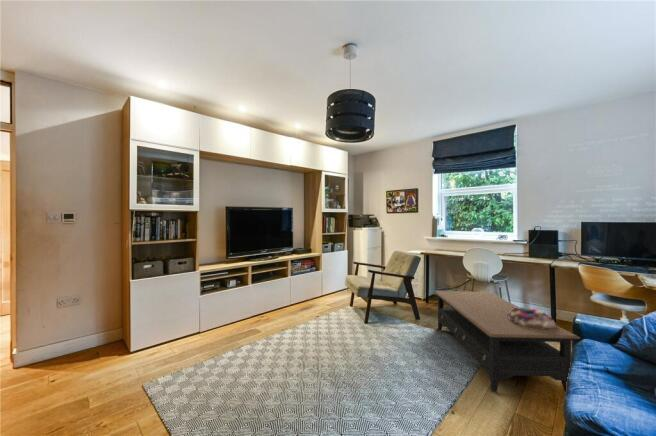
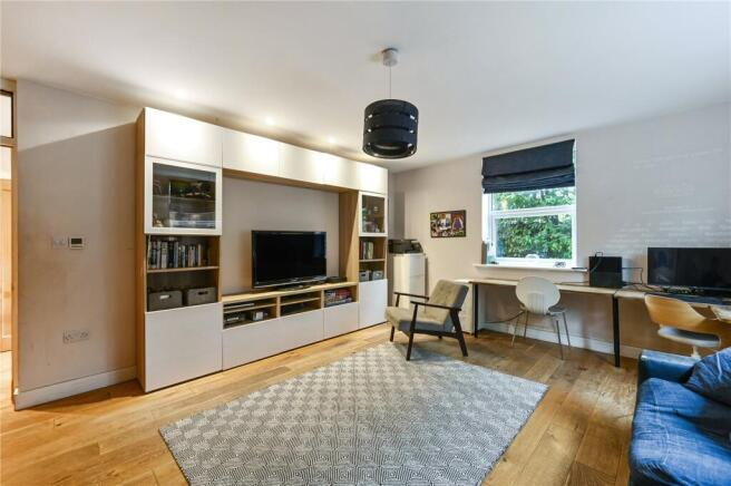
- coffee table [433,290,581,393]
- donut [507,306,557,329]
